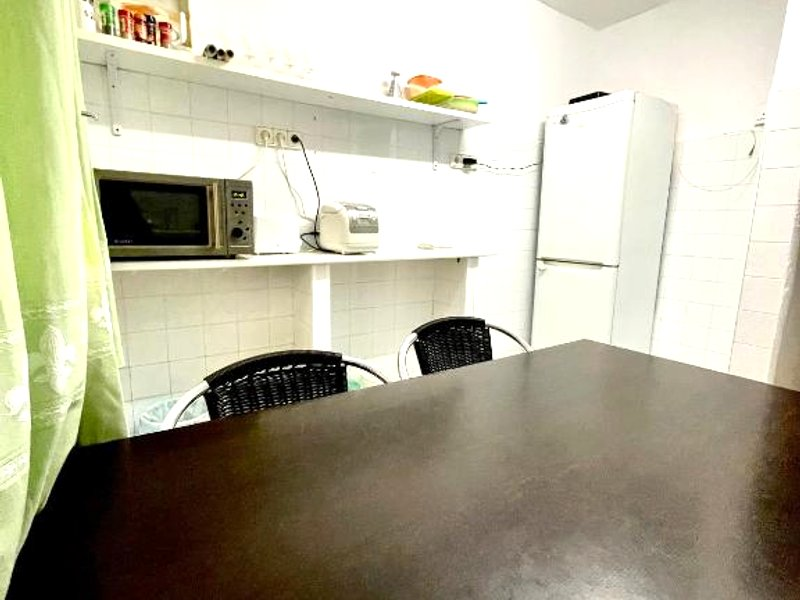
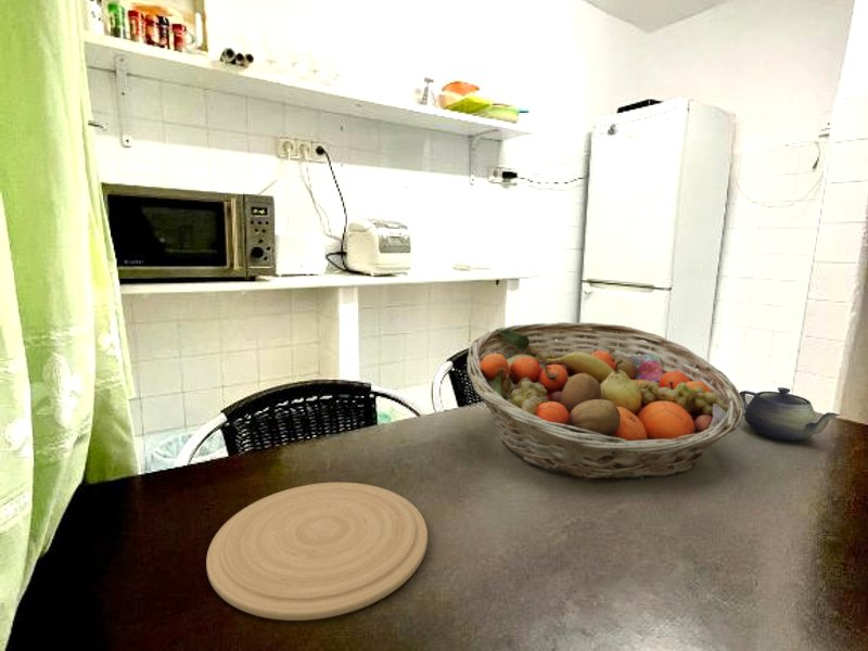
+ fruit basket [465,321,745,483]
+ plate [205,482,429,622]
+ teapot [739,386,841,442]
